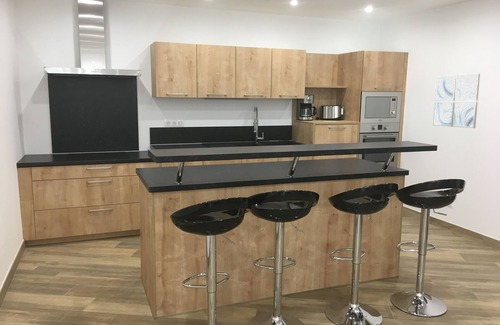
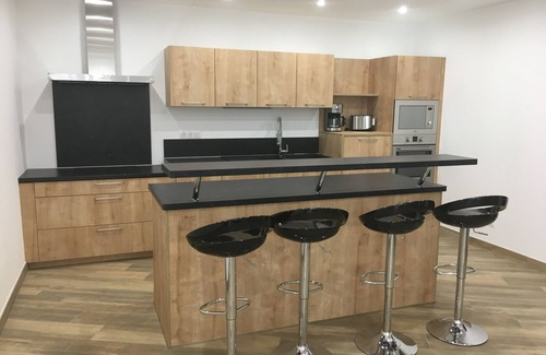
- wall art [432,73,481,129]
